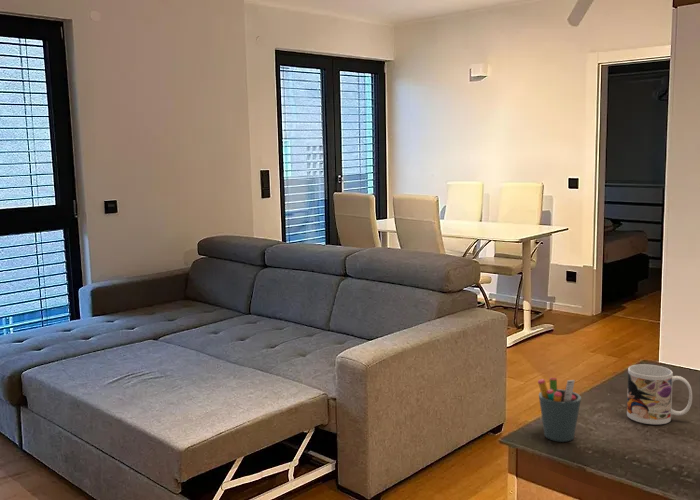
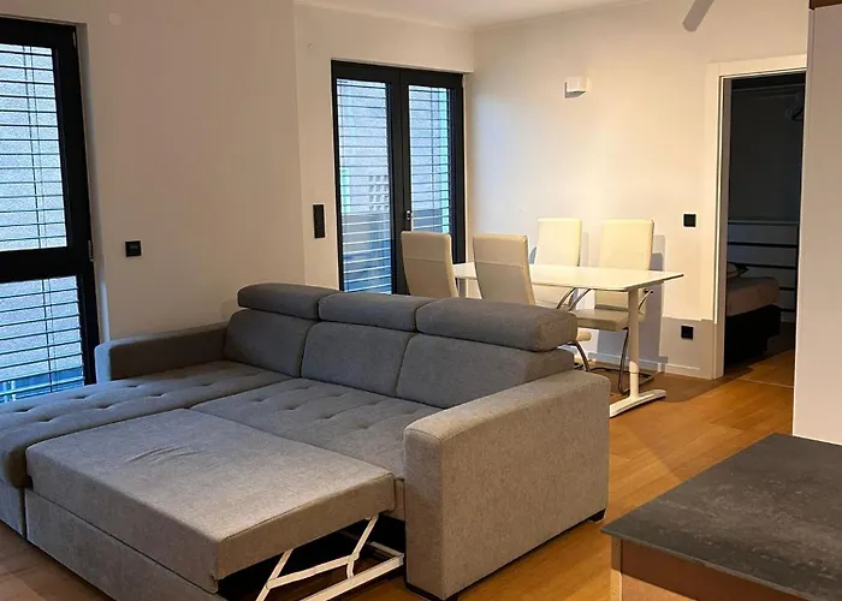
- pen holder [537,377,582,443]
- mug [626,363,693,425]
